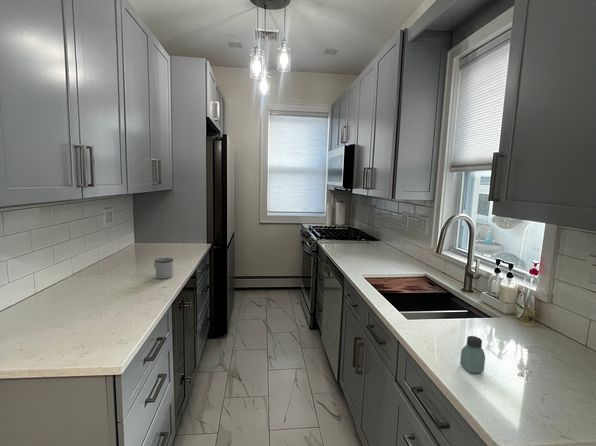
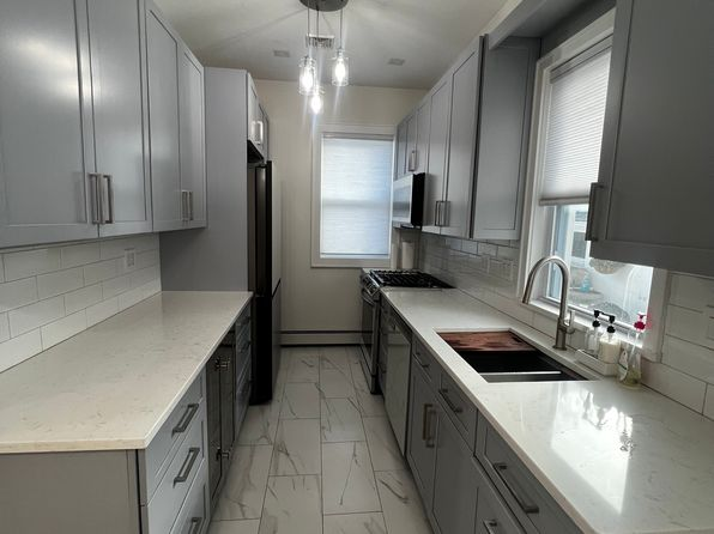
- saltshaker [459,335,486,374]
- mug [153,257,174,280]
